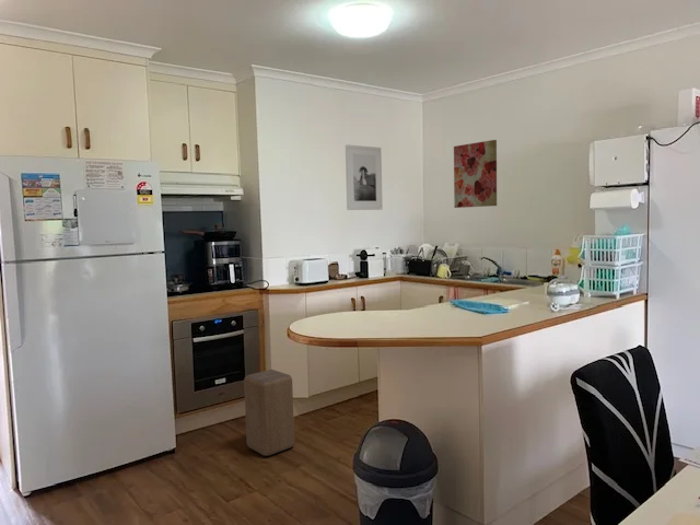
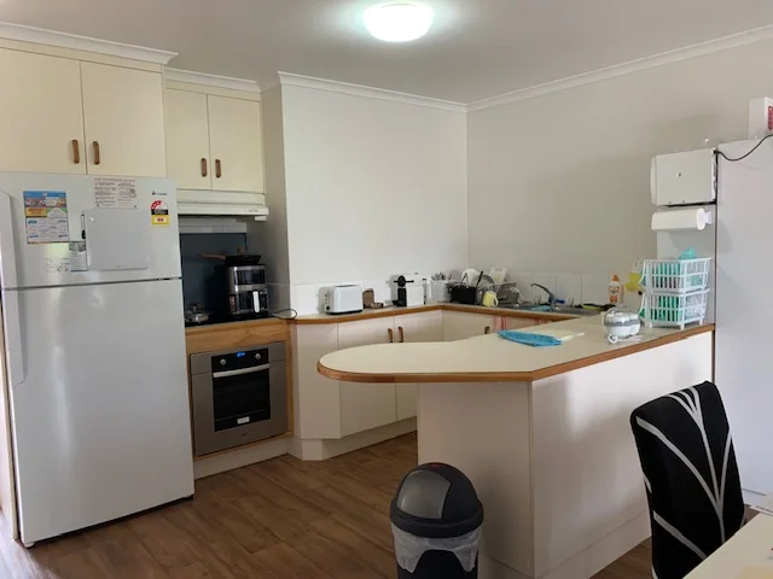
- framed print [345,143,384,211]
- stool [243,369,295,457]
- wall art [453,139,498,209]
